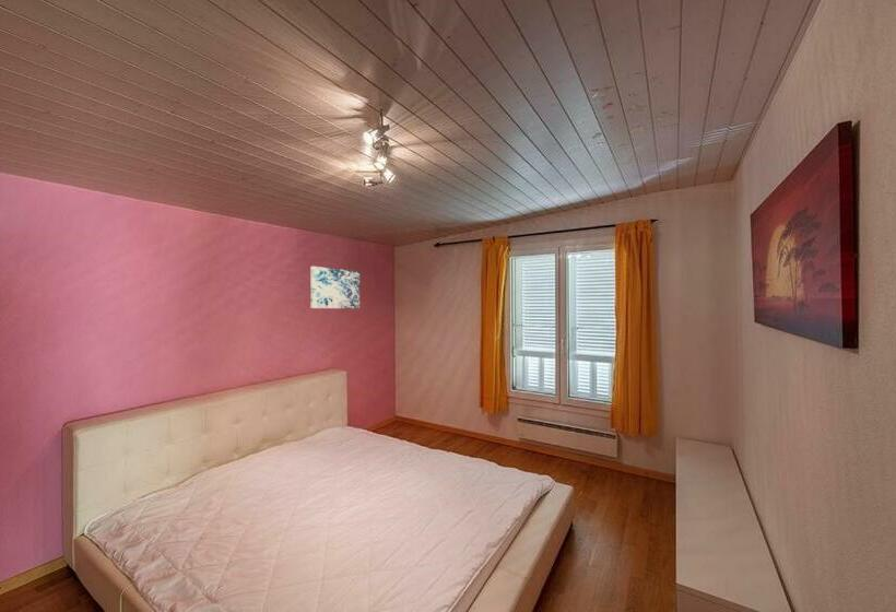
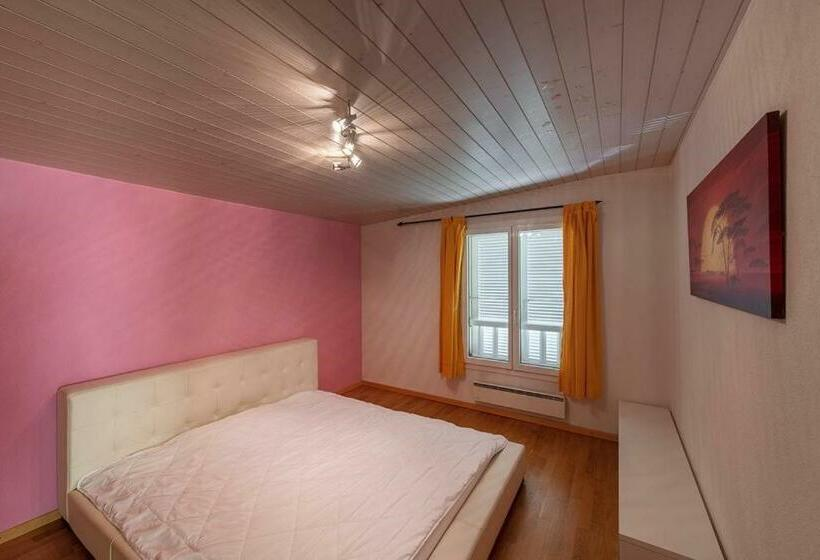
- wall art [309,266,361,309]
